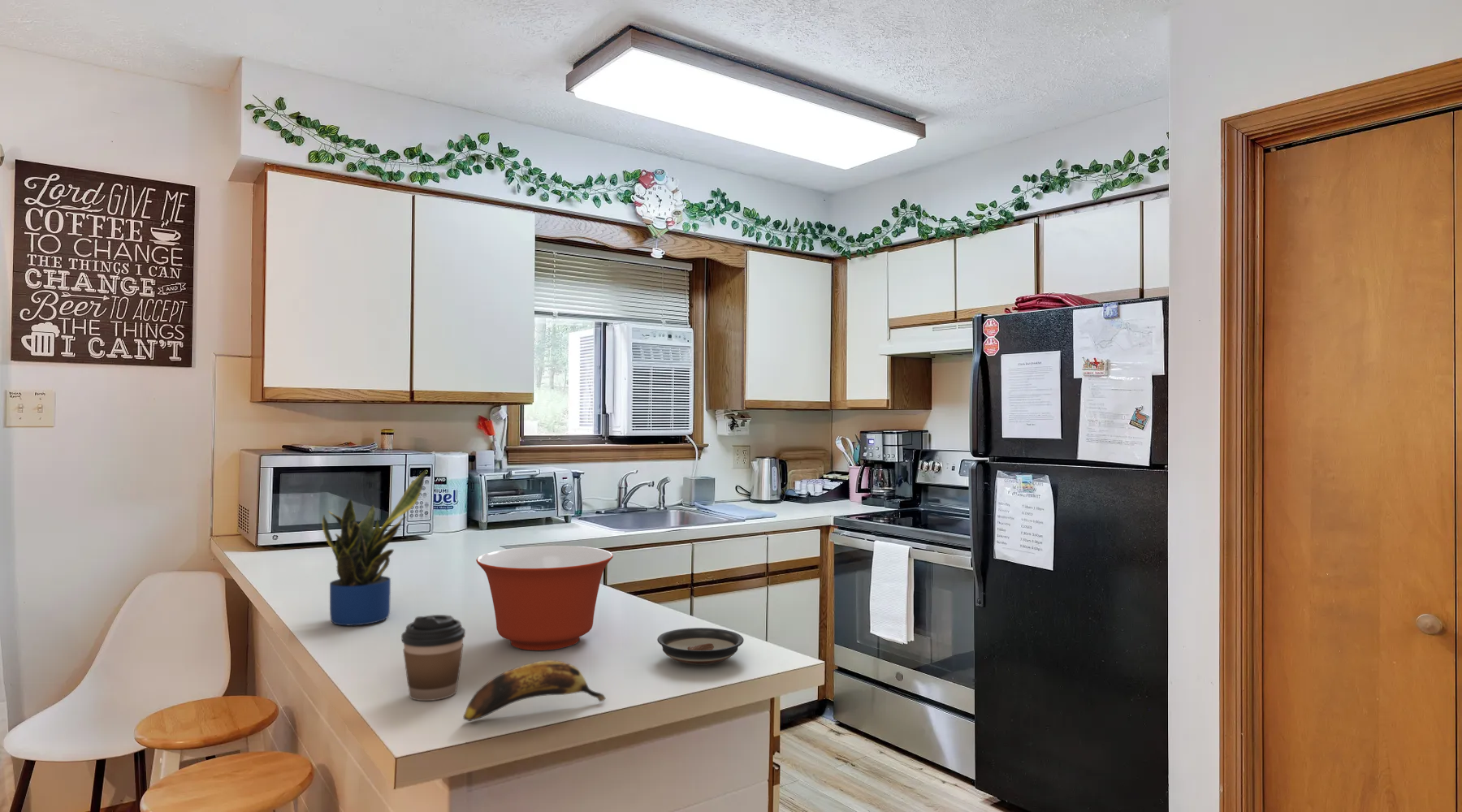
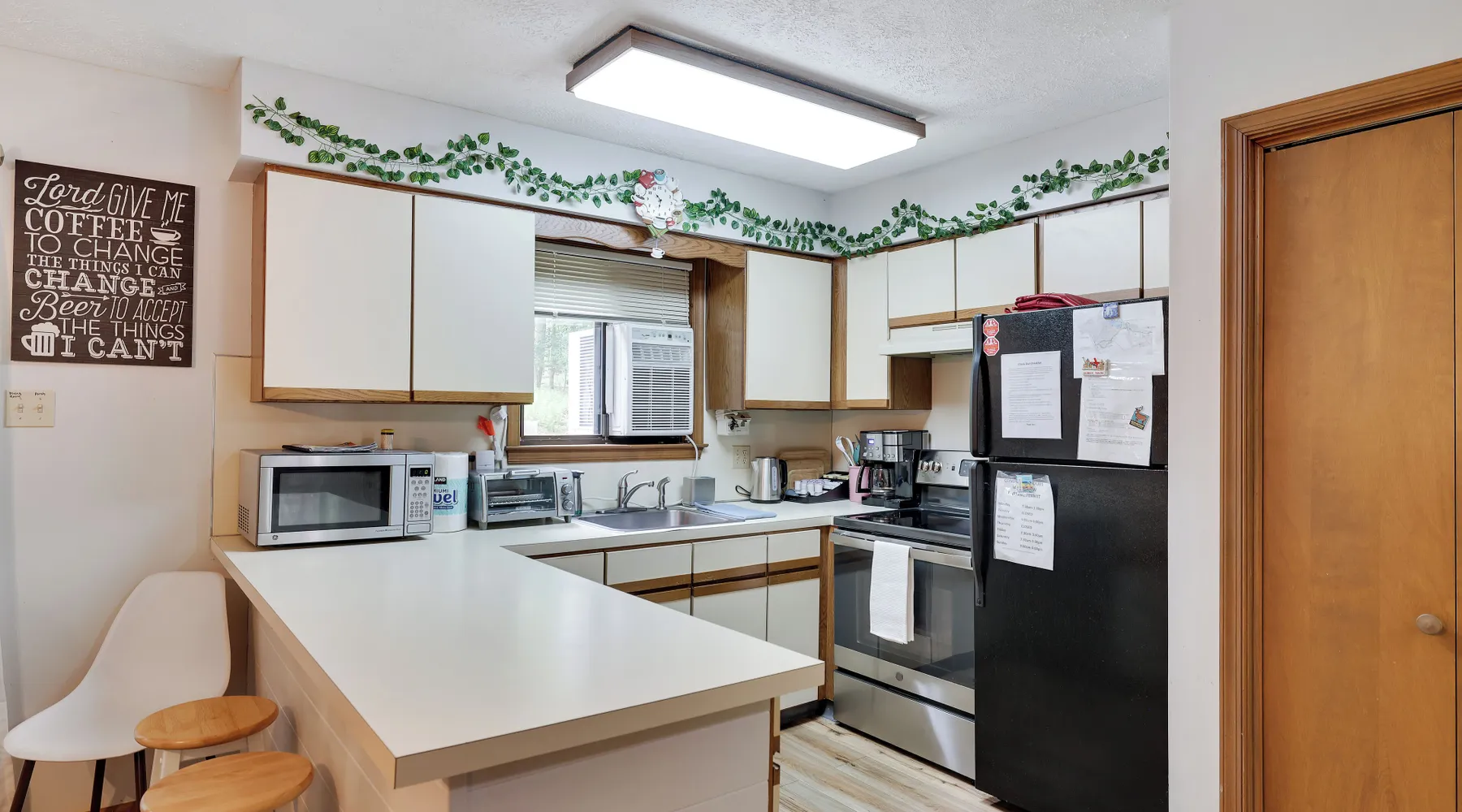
- saucer [656,627,745,665]
- potted plant [322,469,428,626]
- banana [462,659,607,722]
- mixing bowl [475,545,614,651]
- coffee cup [400,614,466,702]
